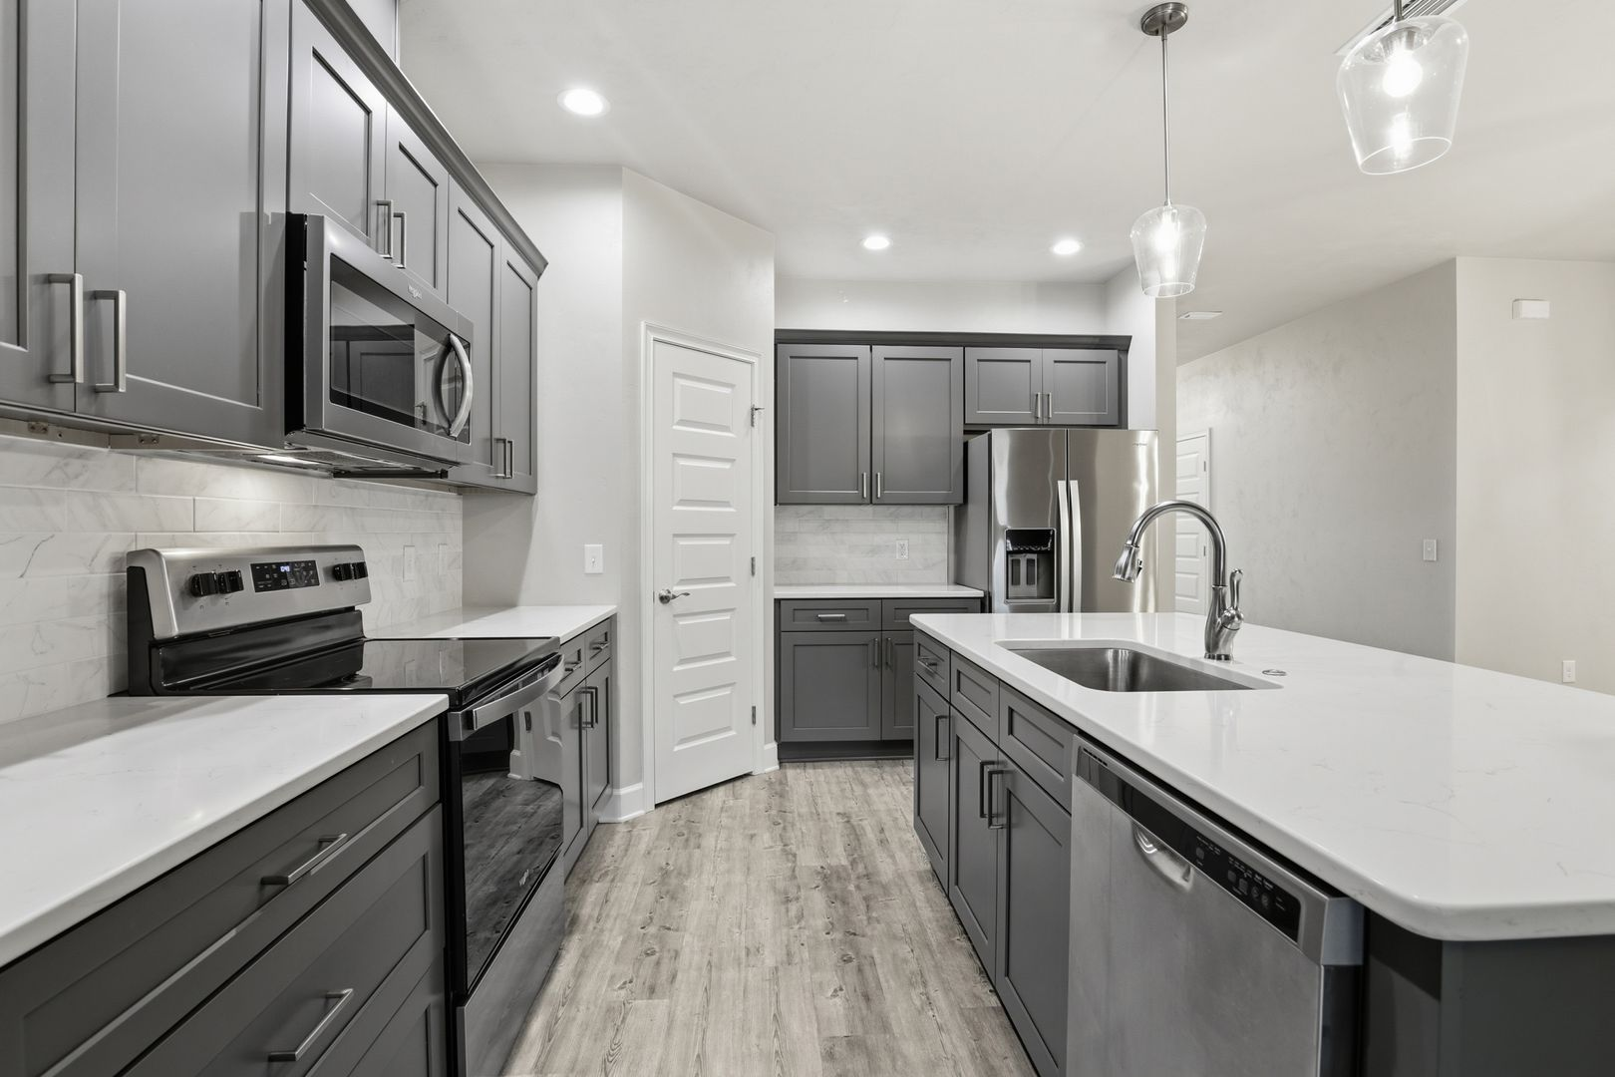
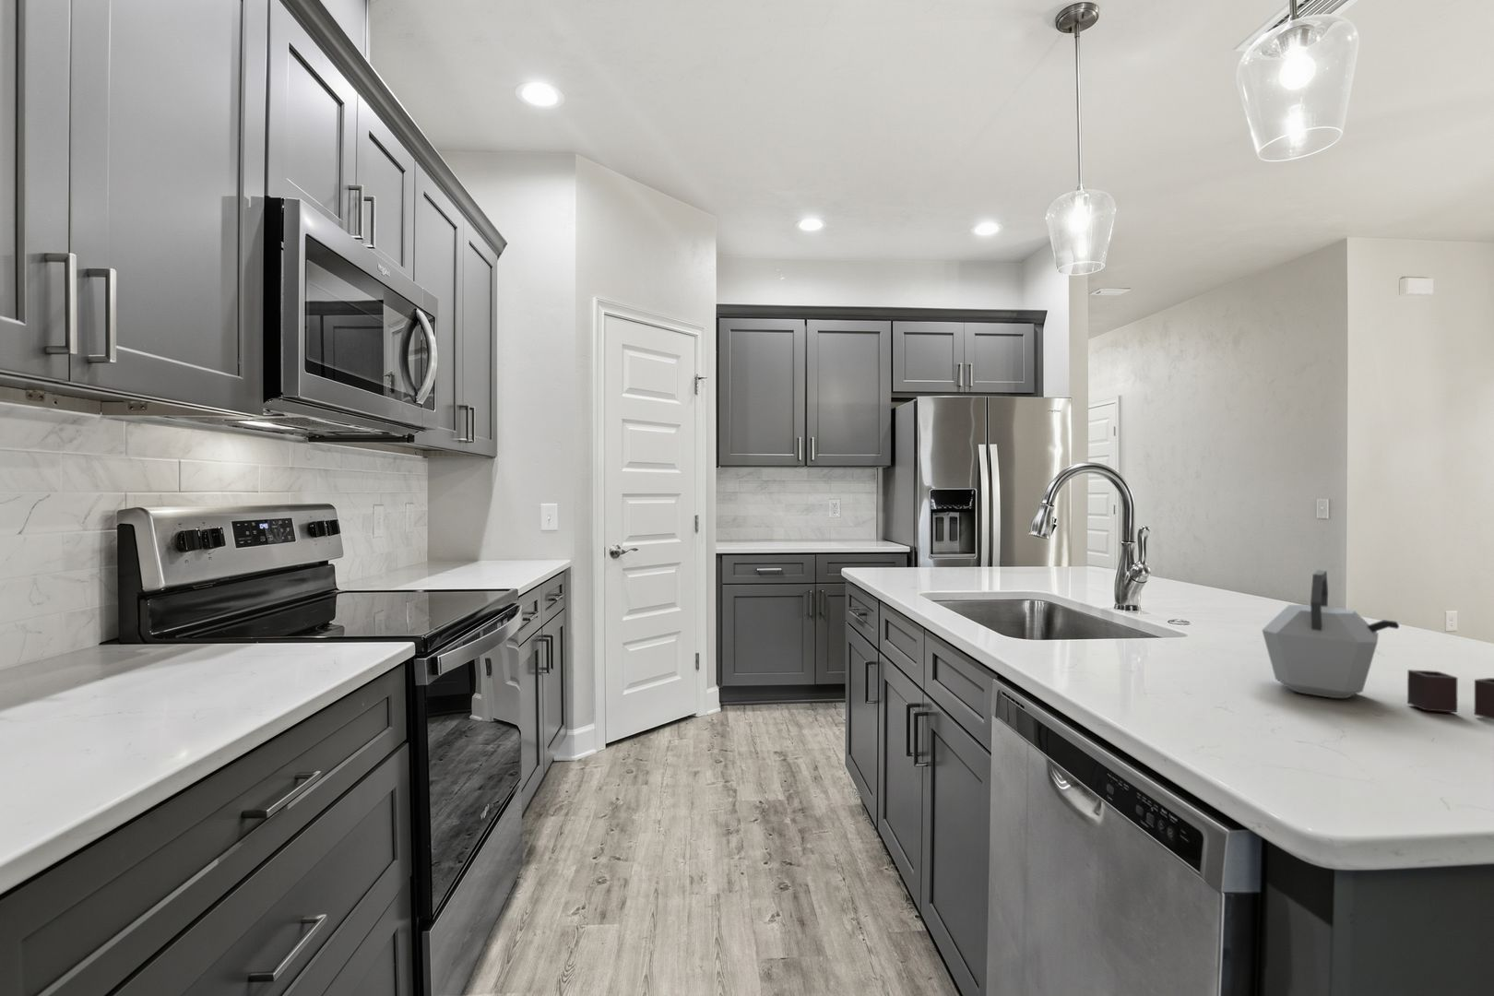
+ kettle [1261,569,1494,720]
